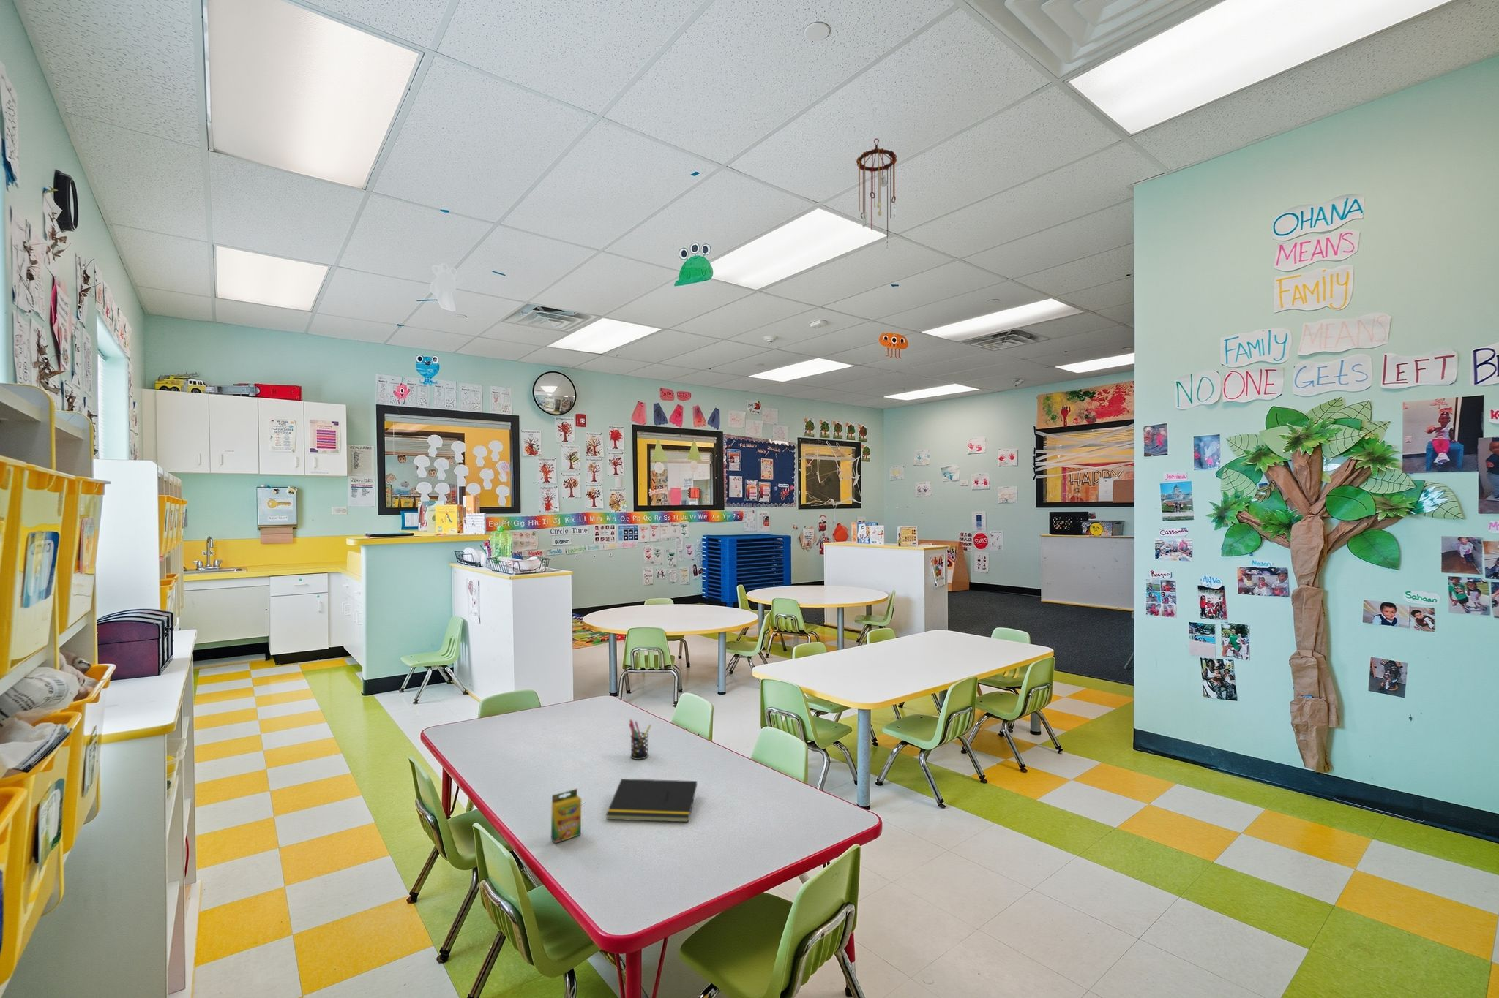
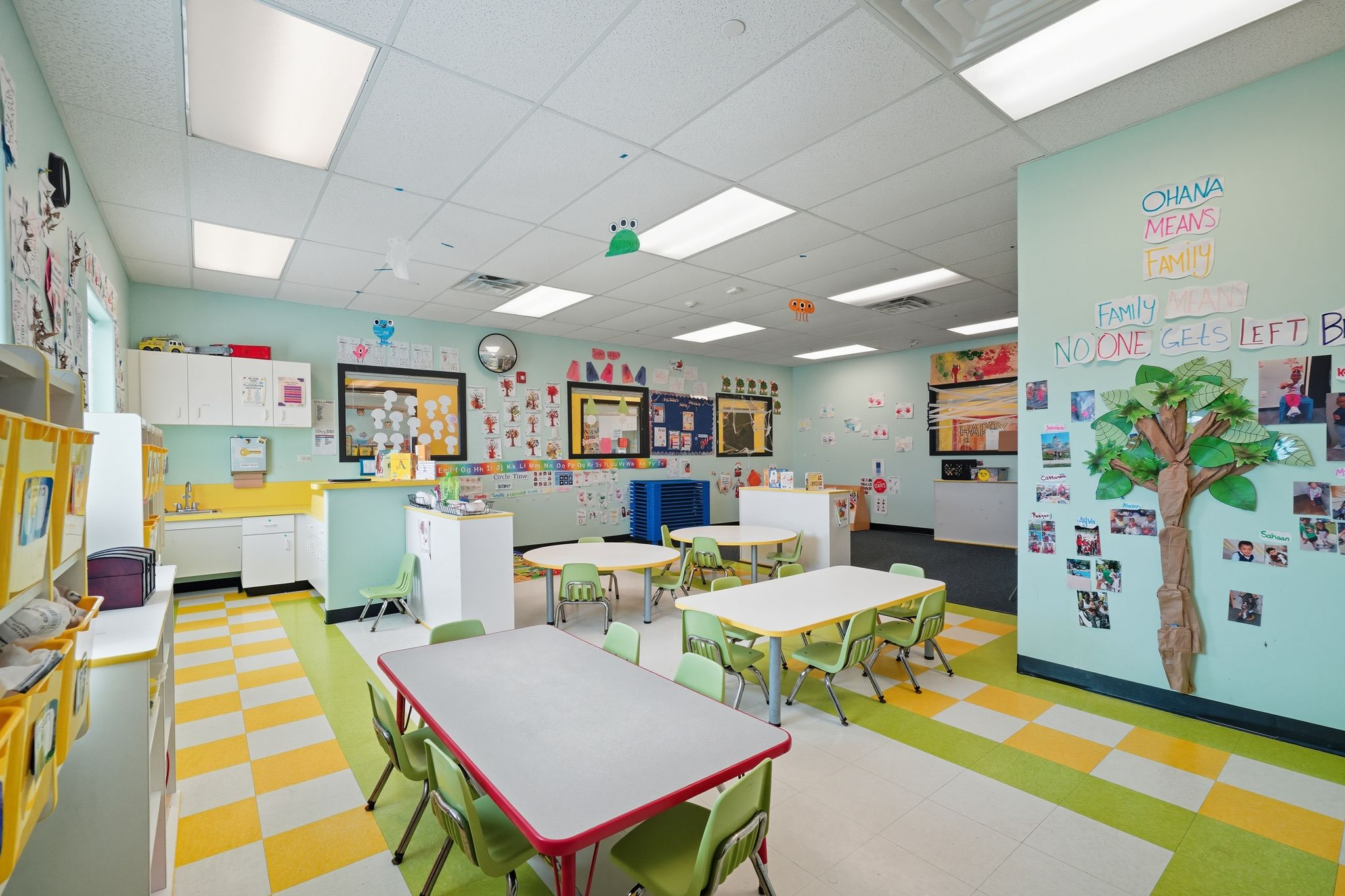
- pen holder [627,718,652,761]
- crayon box [551,789,582,843]
- mobile [856,138,898,252]
- notepad [605,777,698,822]
